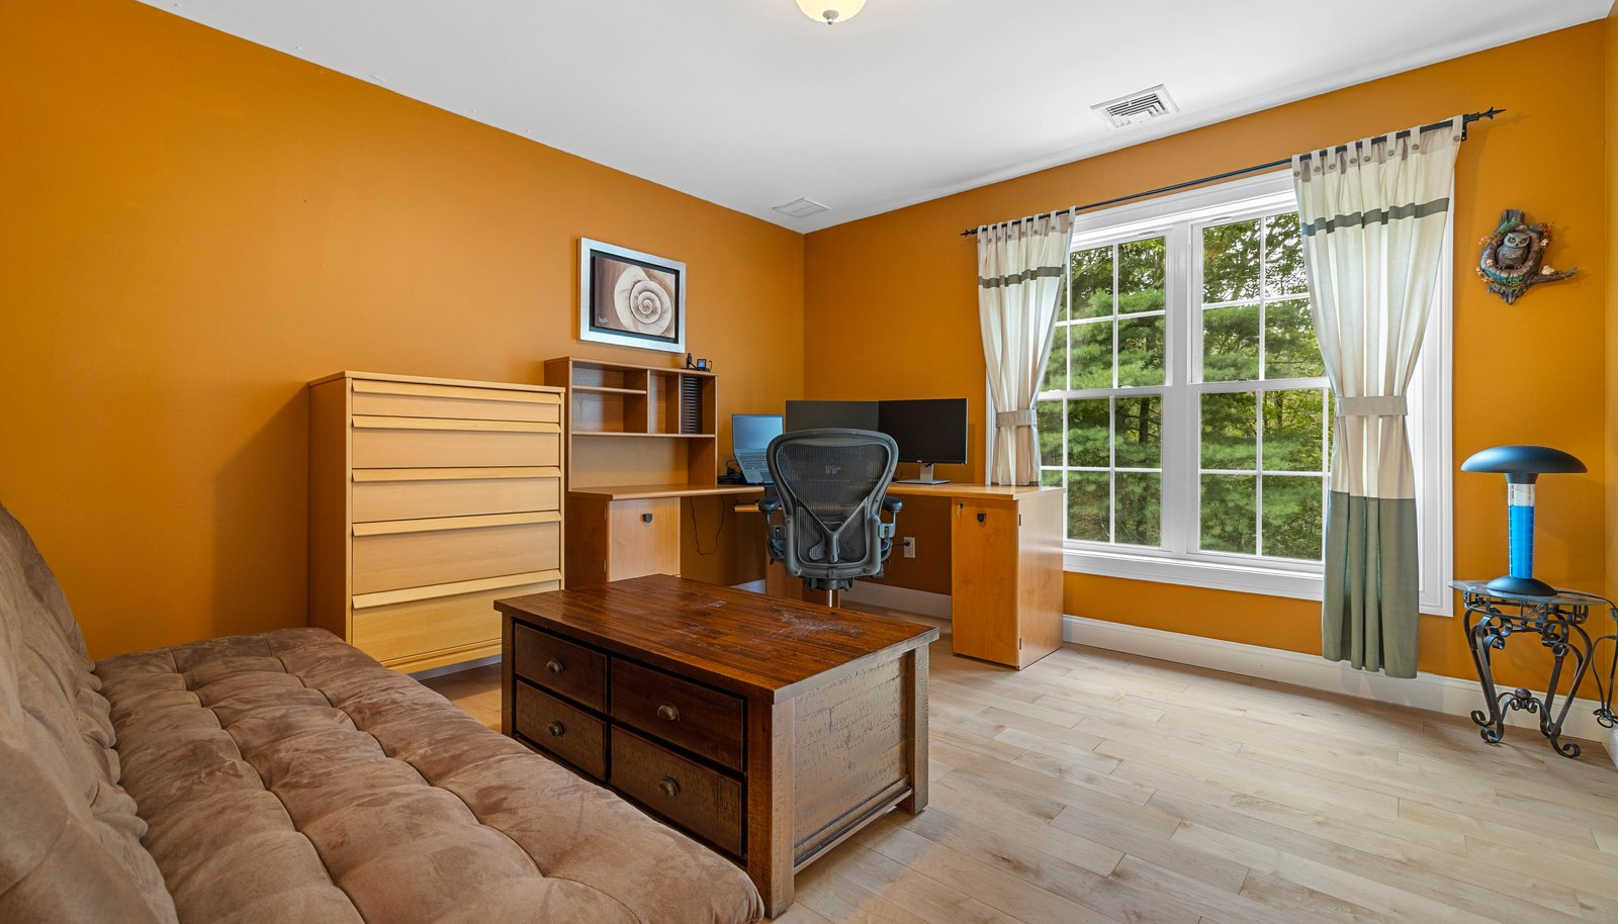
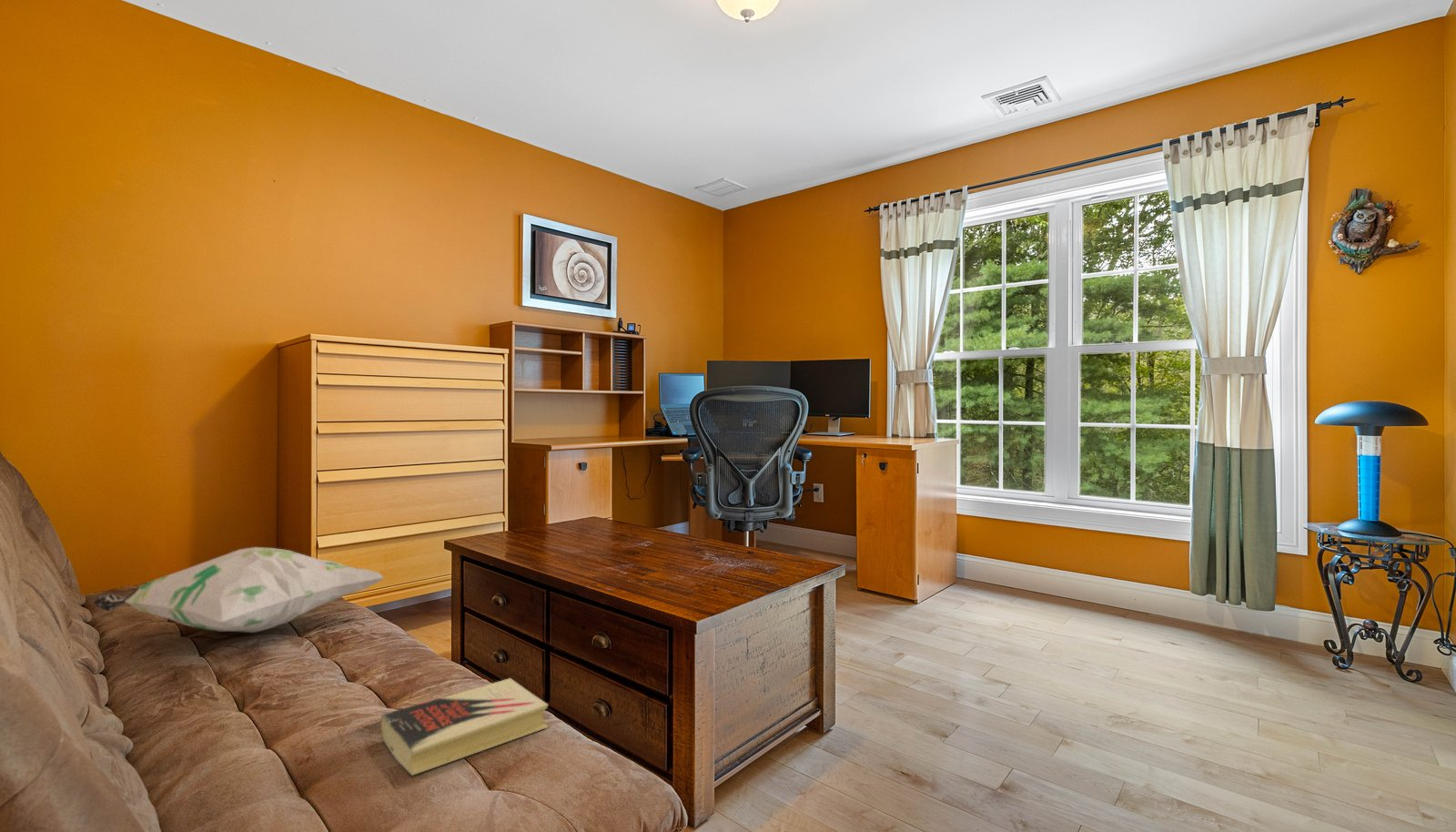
+ book [379,677,550,776]
+ decorative pillow [91,546,385,634]
